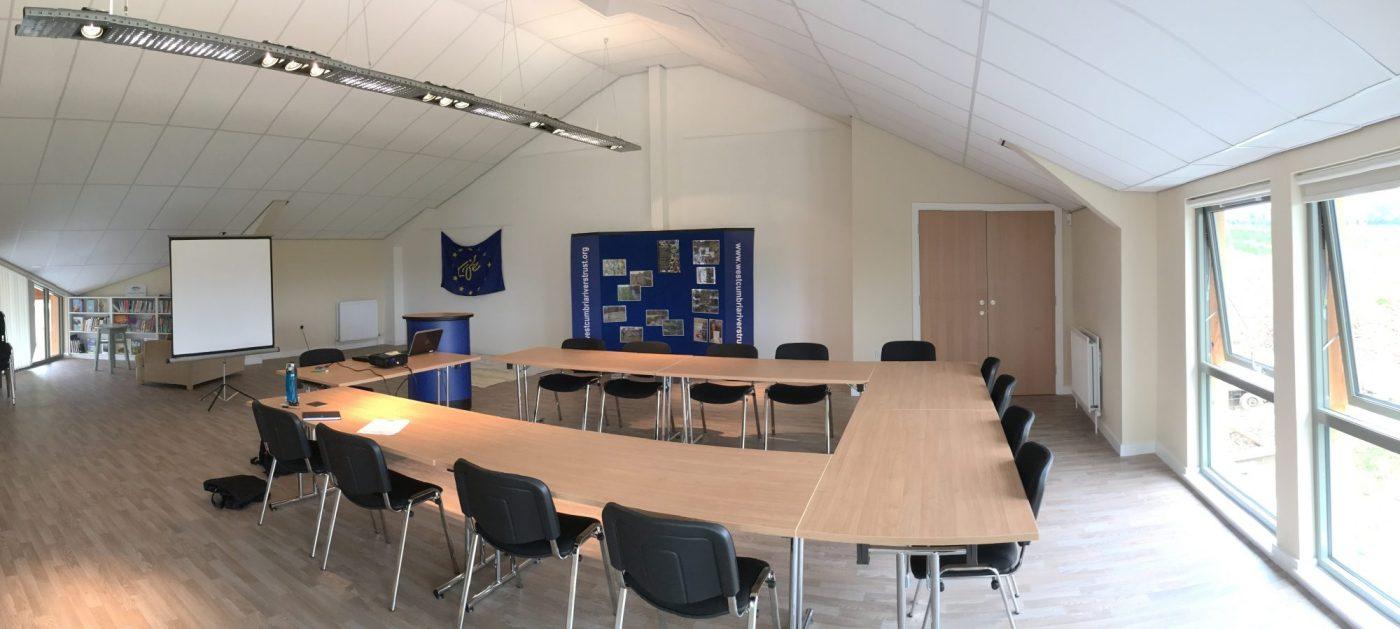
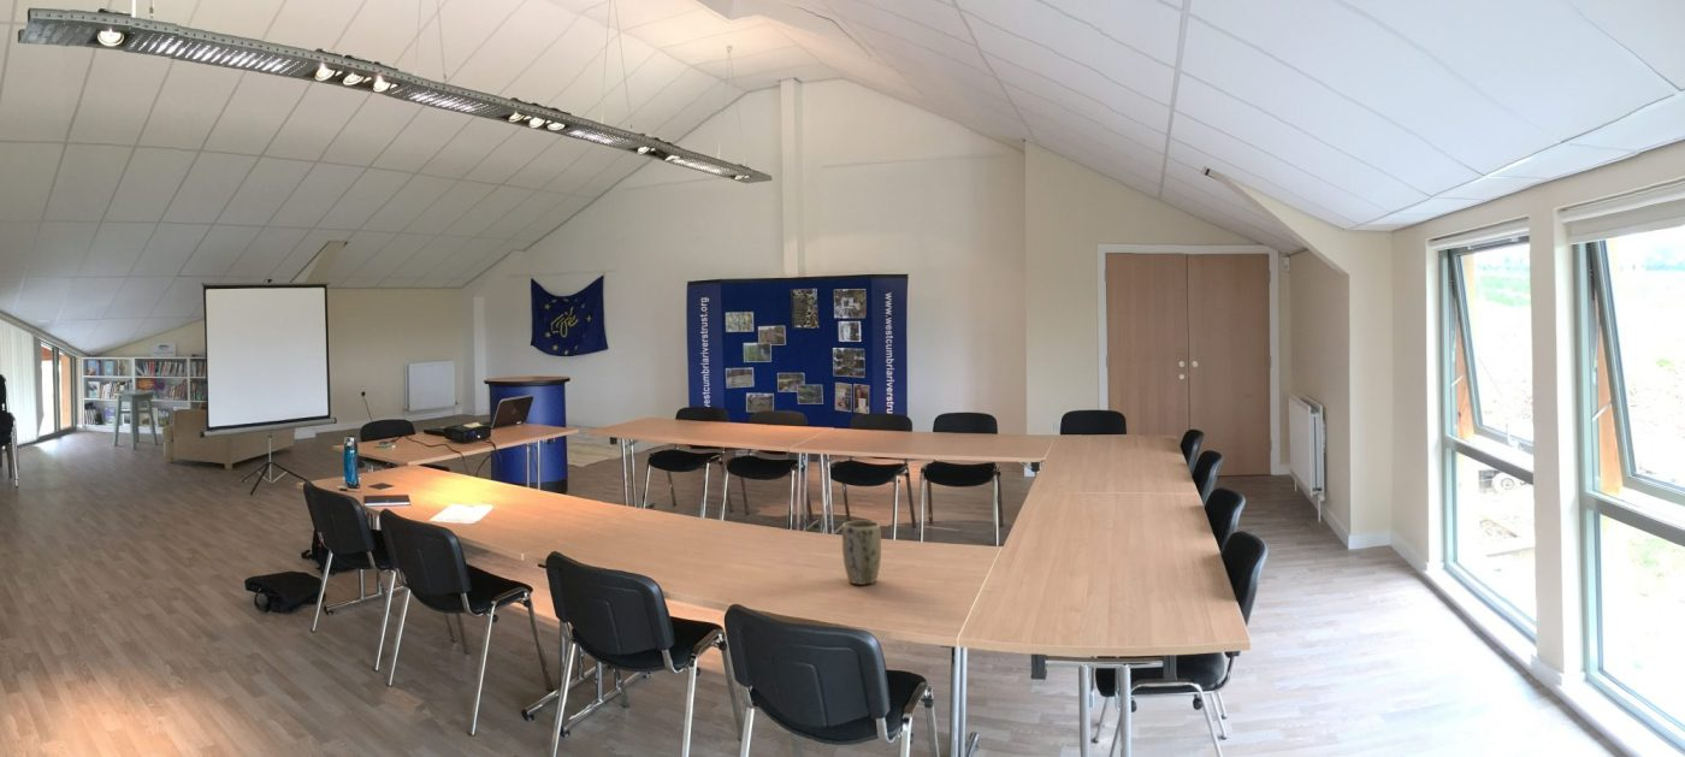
+ plant pot [841,520,882,586]
